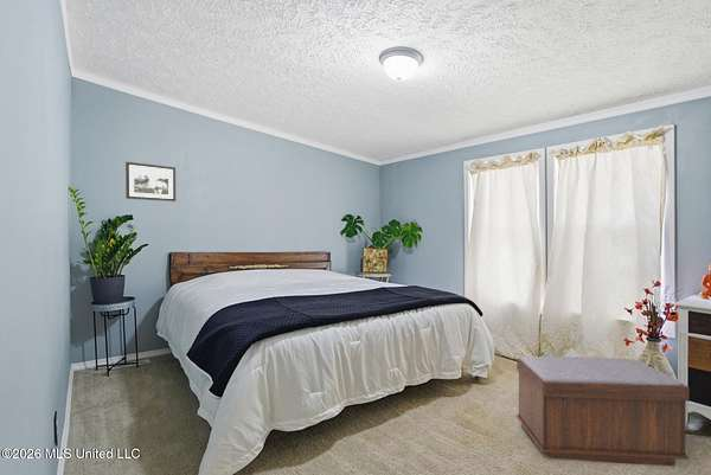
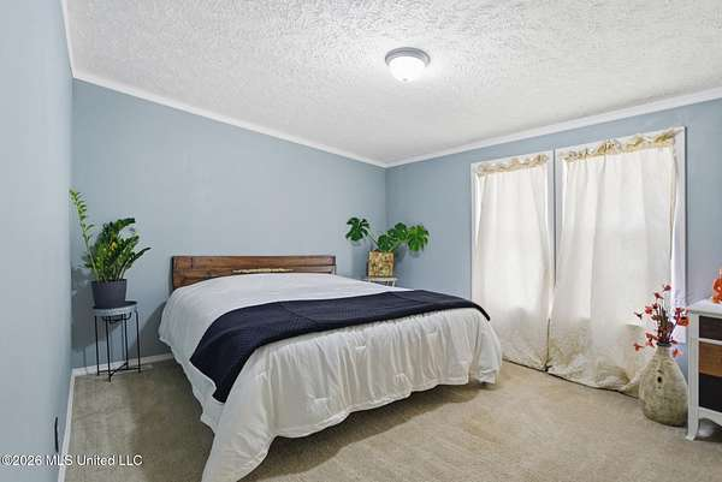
- bench [515,355,690,467]
- picture frame [124,161,177,203]
